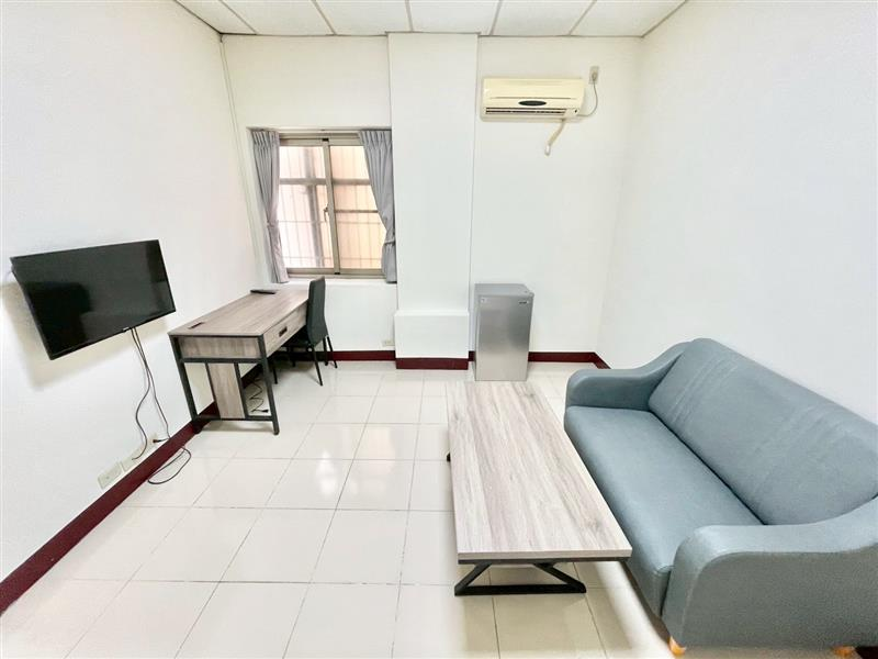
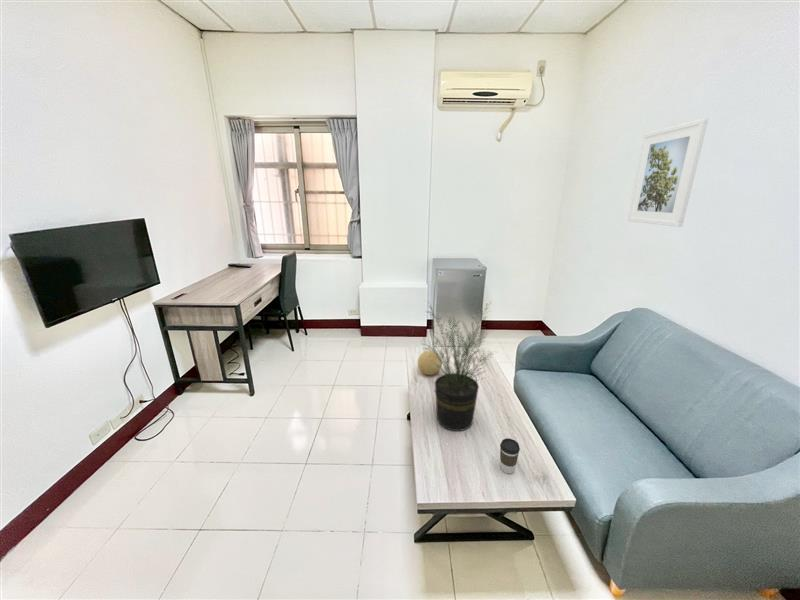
+ decorative ball [417,350,443,376]
+ potted plant [421,299,497,432]
+ coffee cup [499,437,521,475]
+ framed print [626,117,709,228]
